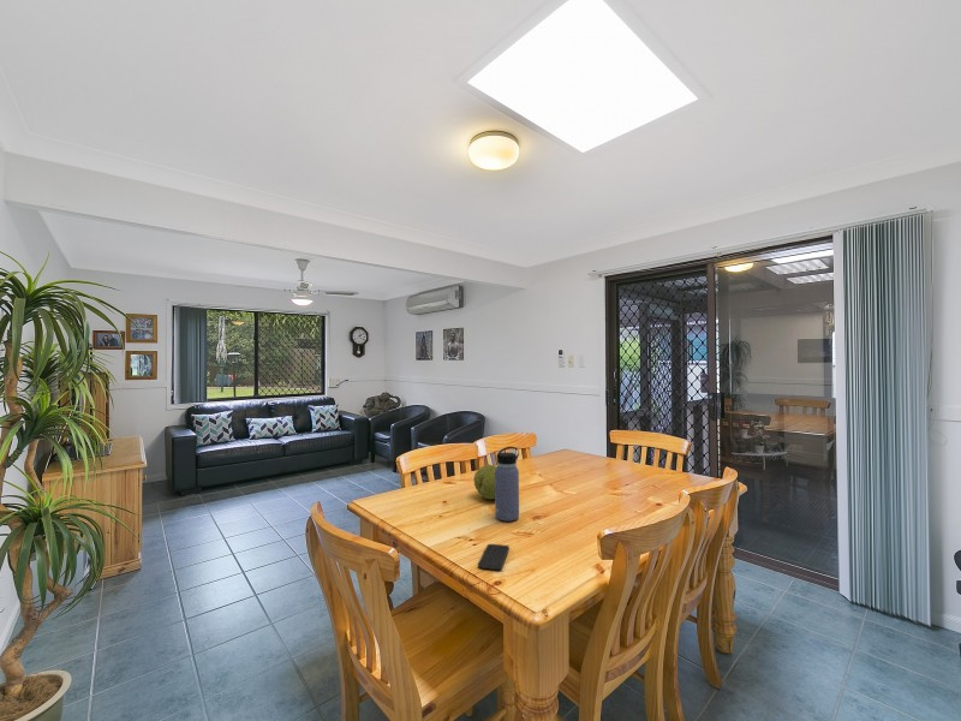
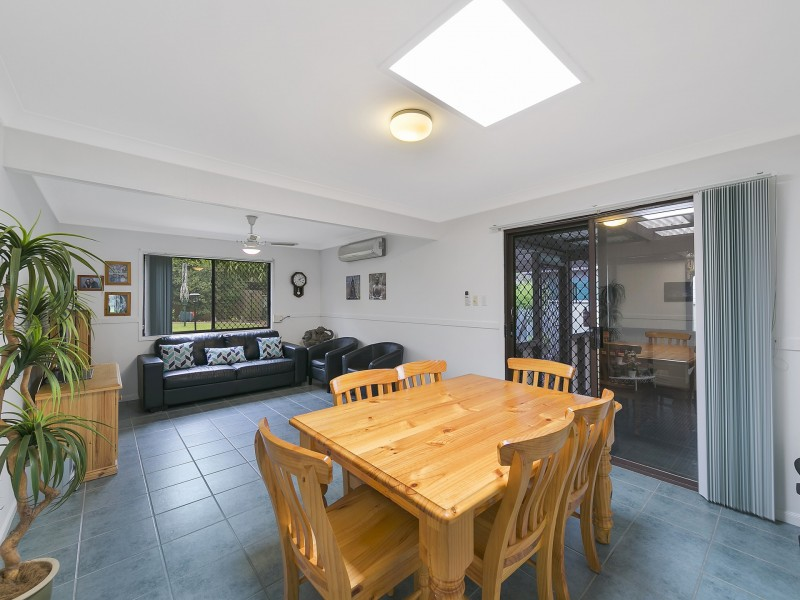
- fruit [472,464,497,501]
- water bottle [494,446,520,523]
- smartphone [477,543,511,571]
